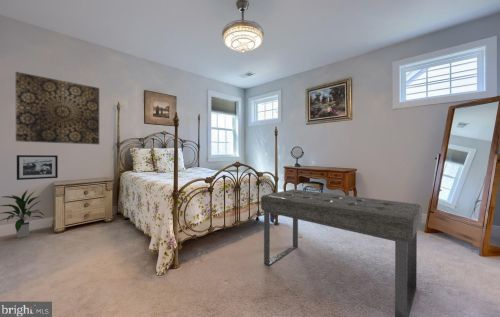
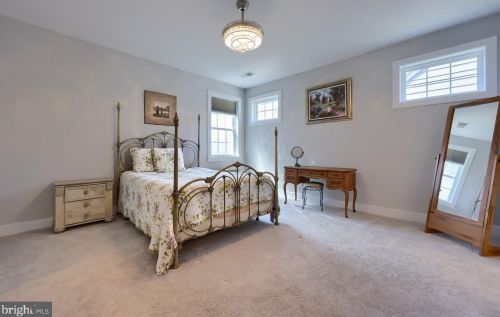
- bench [260,188,423,317]
- indoor plant [0,189,45,239]
- picture frame [16,154,59,181]
- wall art [15,71,100,145]
